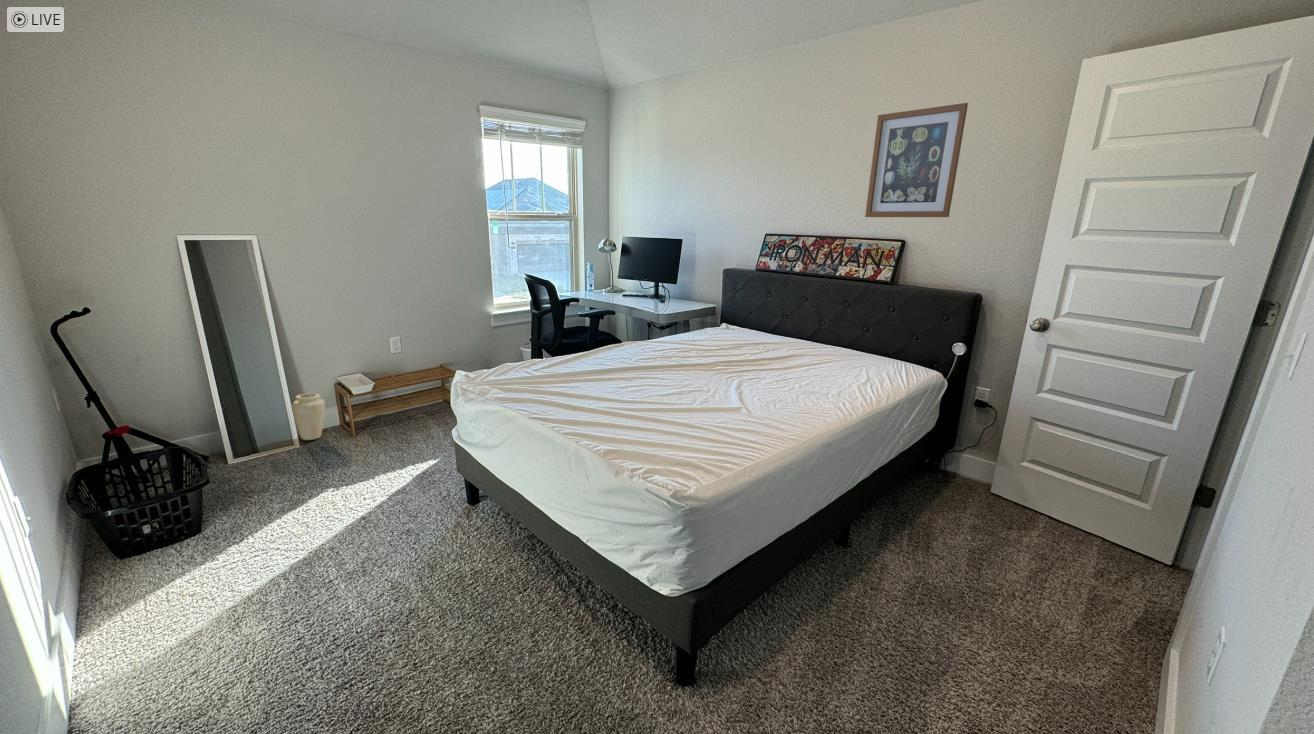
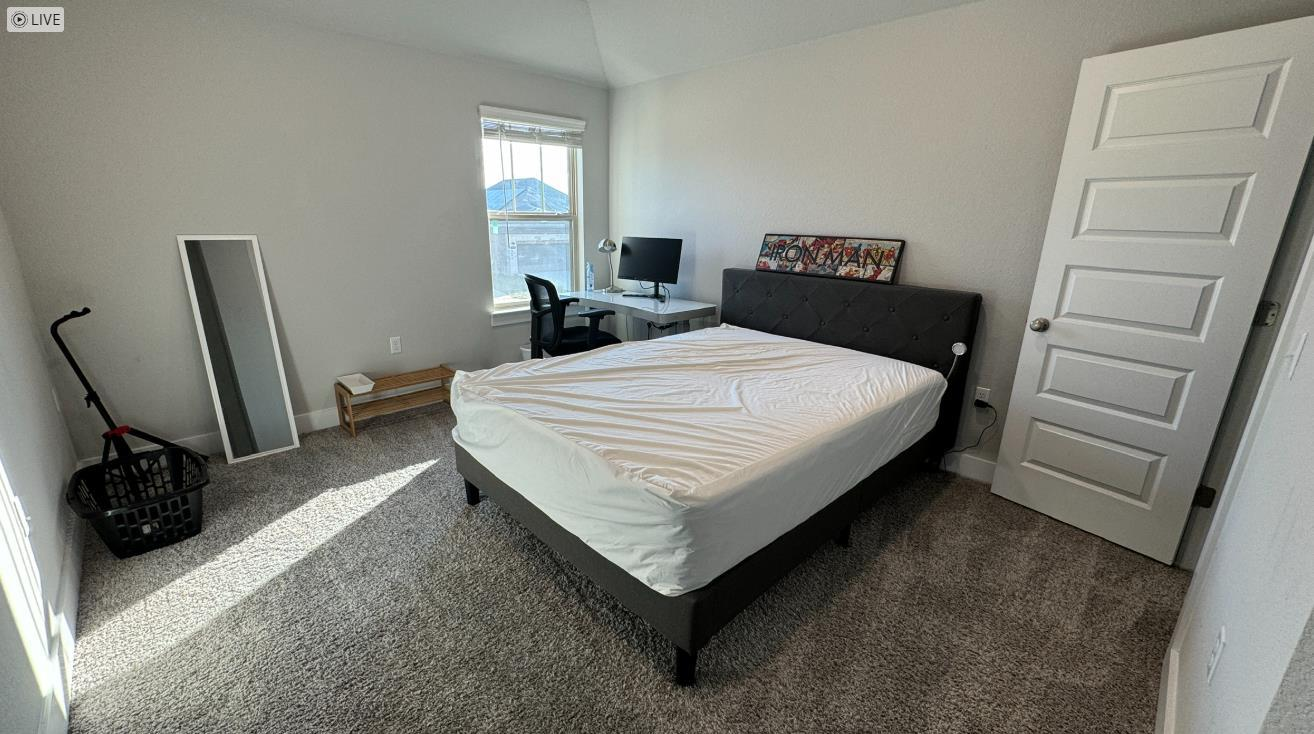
- vase [291,392,326,441]
- wall art [864,102,969,218]
